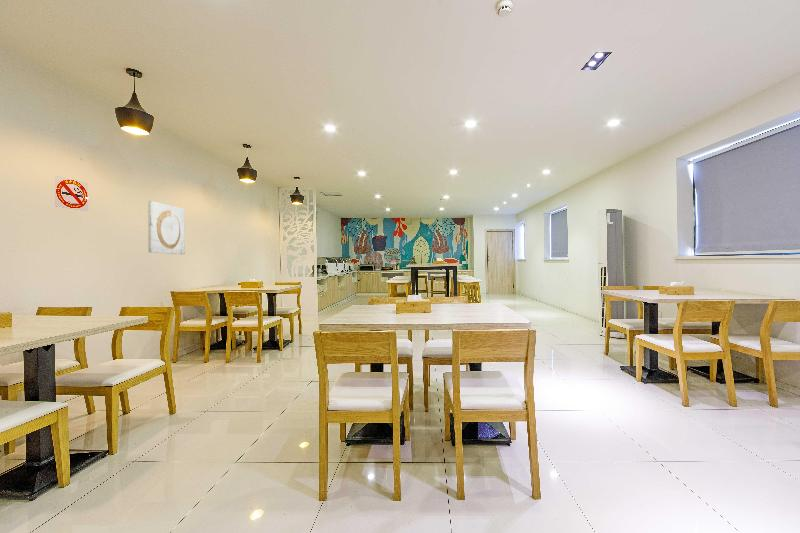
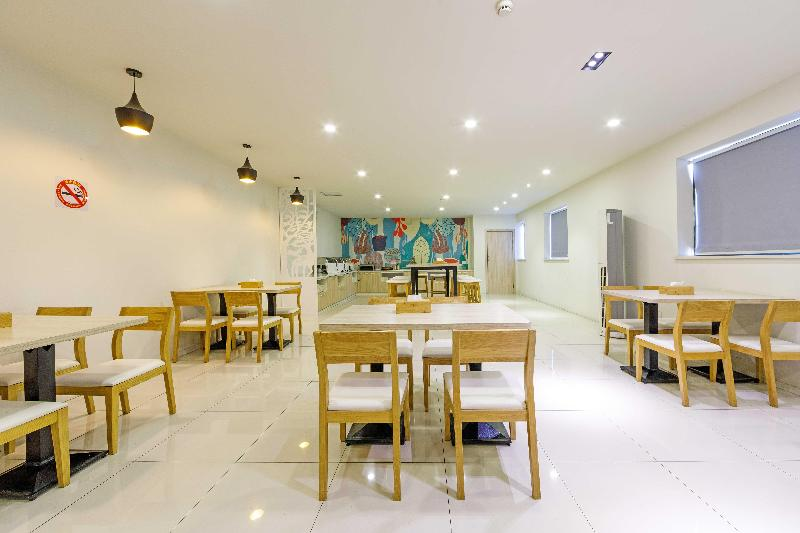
- wall art [147,200,186,255]
